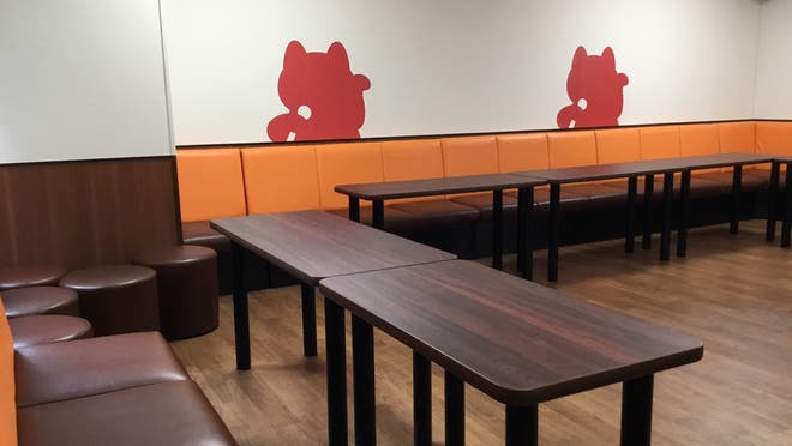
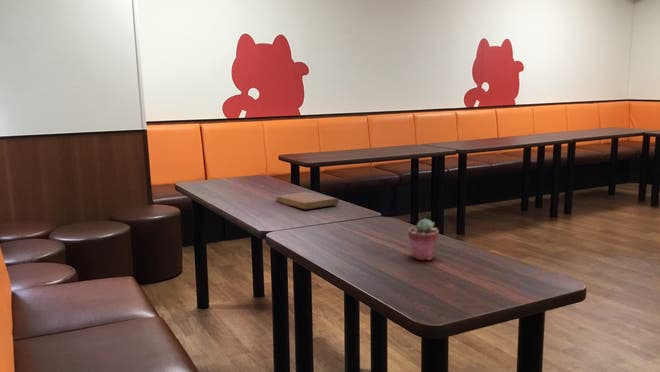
+ potted succulent [407,217,440,261]
+ notebook [275,191,340,210]
